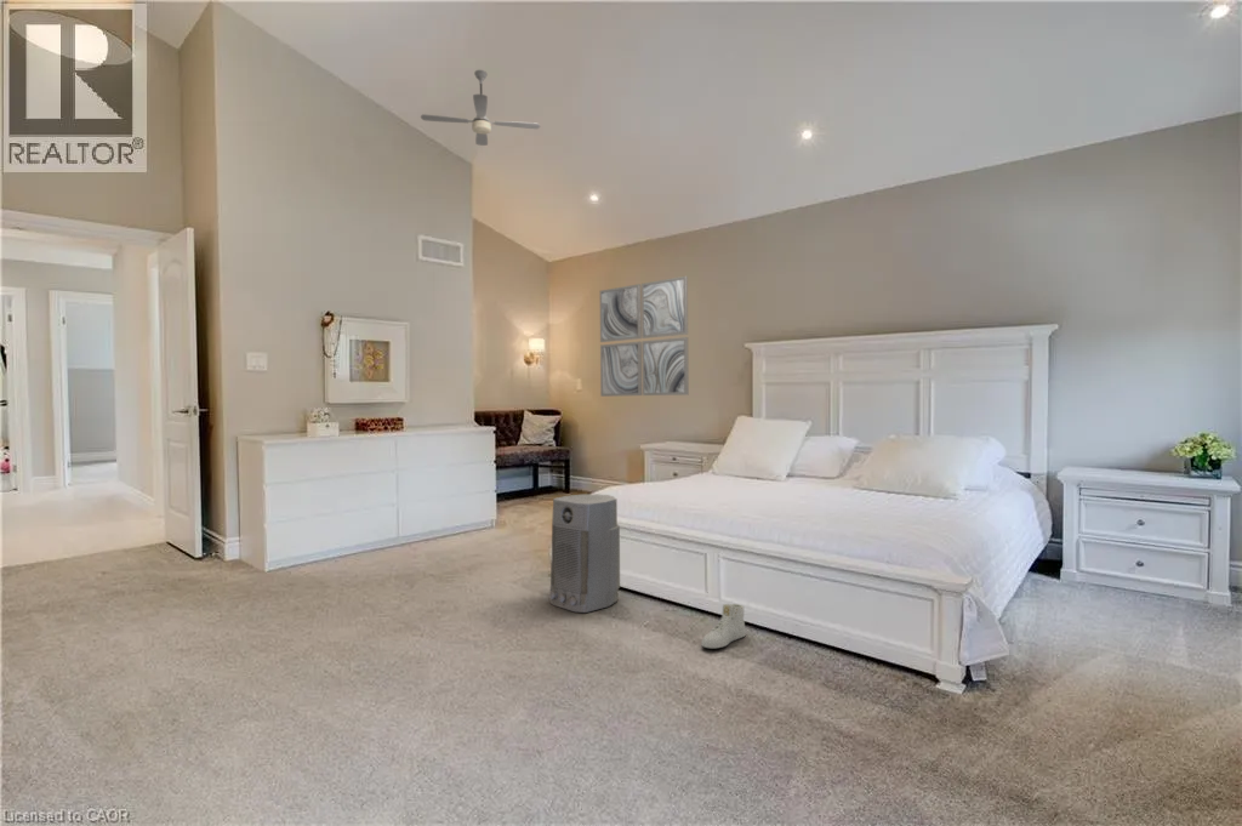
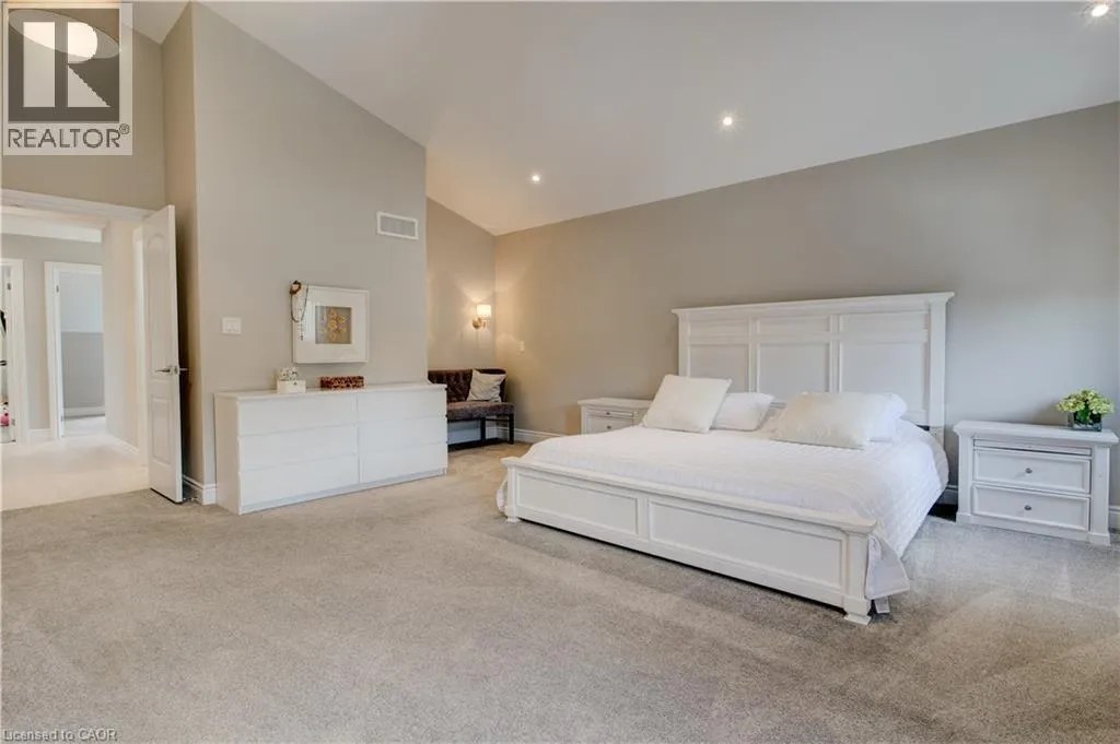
- wall art [599,275,690,398]
- air purifier [548,494,621,614]
- sneaker [700,603,747,649]
- ceiling fan [420,69,541,147]
